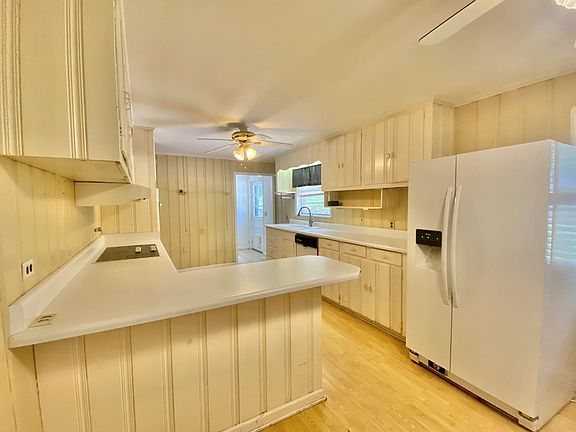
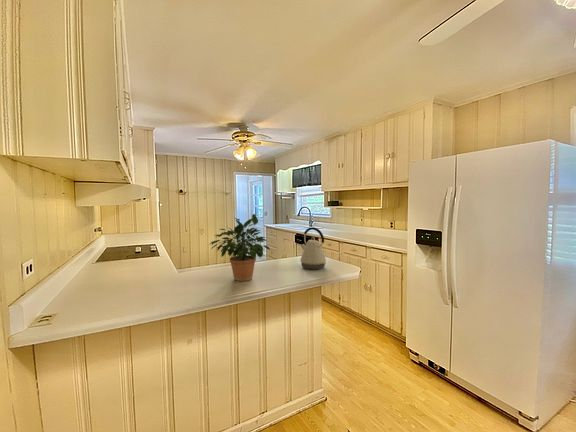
+ kettle [299,226,327,271]
+ potted plant [209,213,271,282]
